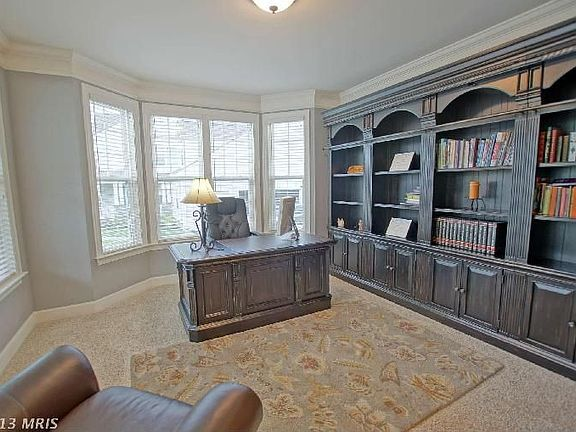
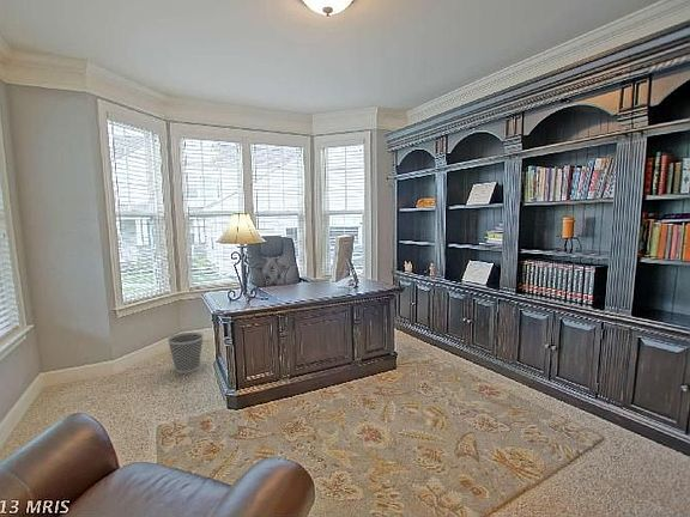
+ wastebasket [167,332,205,375]
